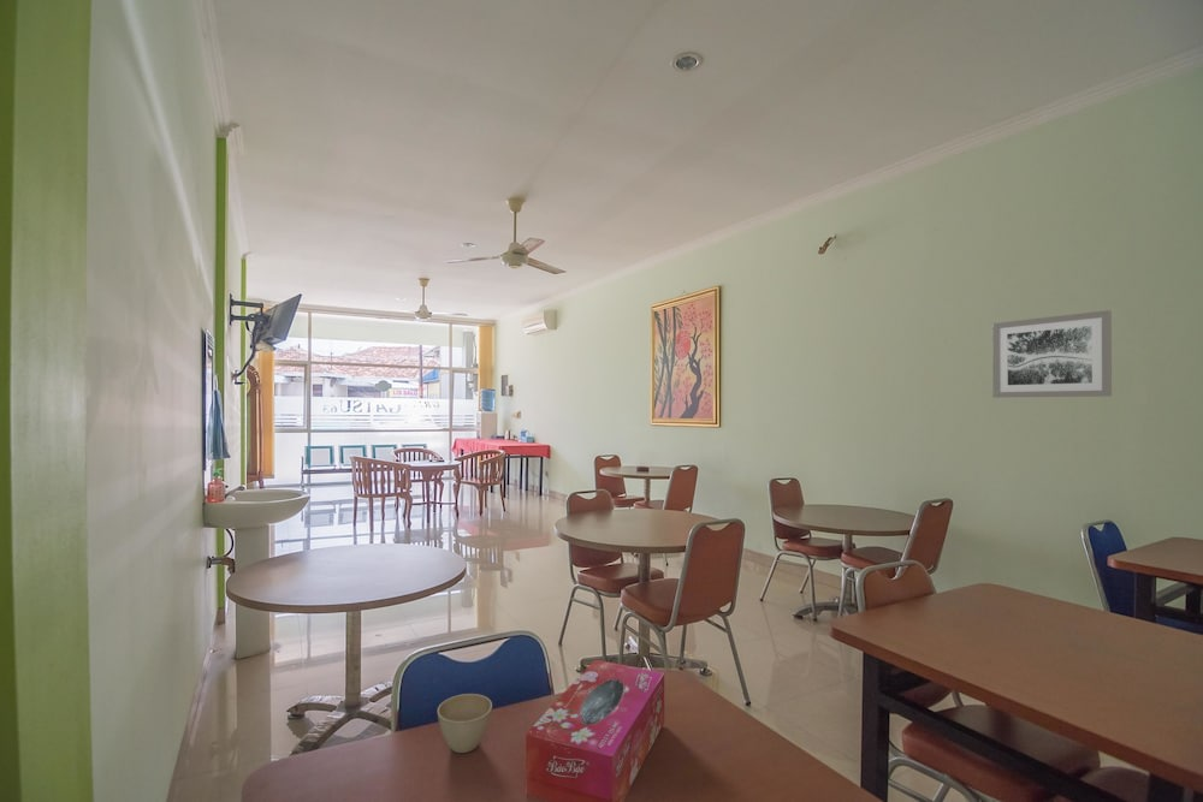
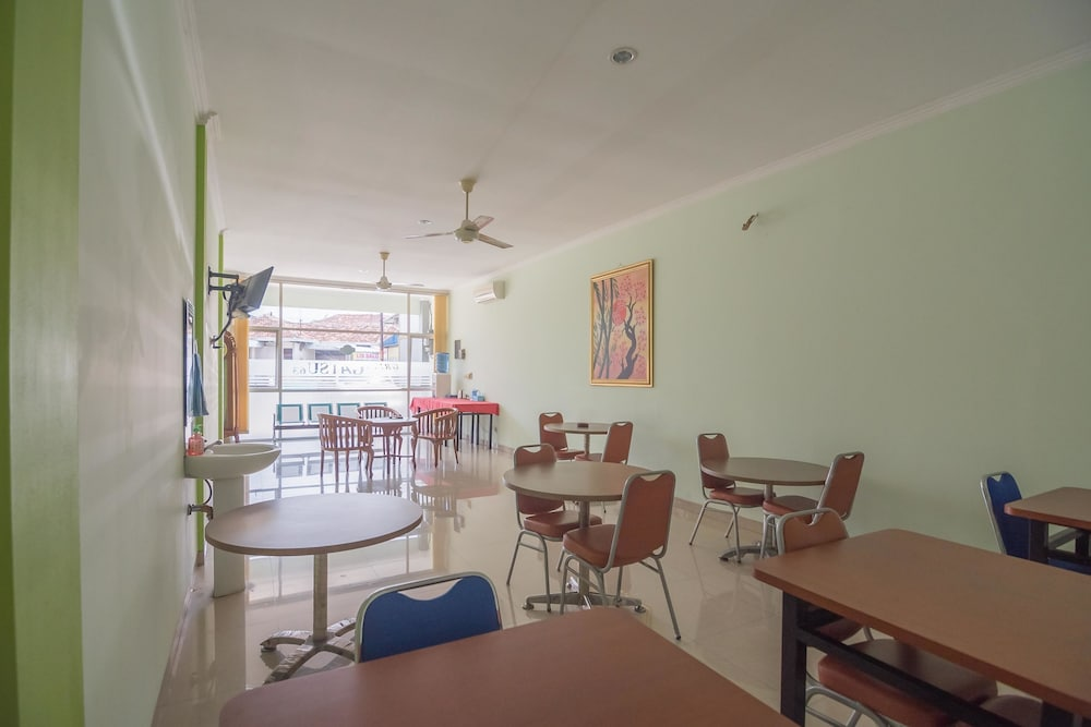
- flower pot [437,693,493,754]
- tissue box [525,659,665,802]
- wall art [991,309,1113,399]
